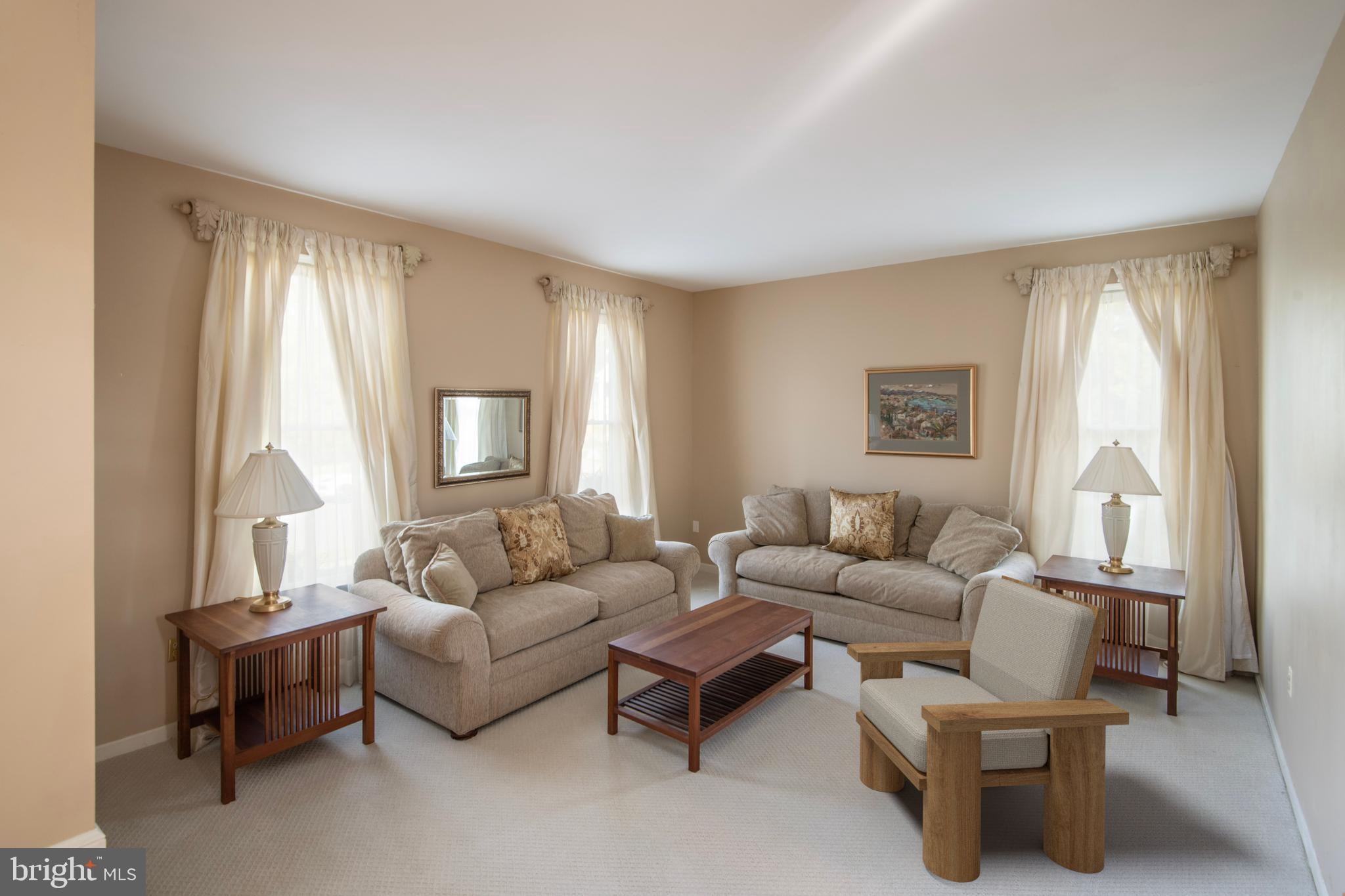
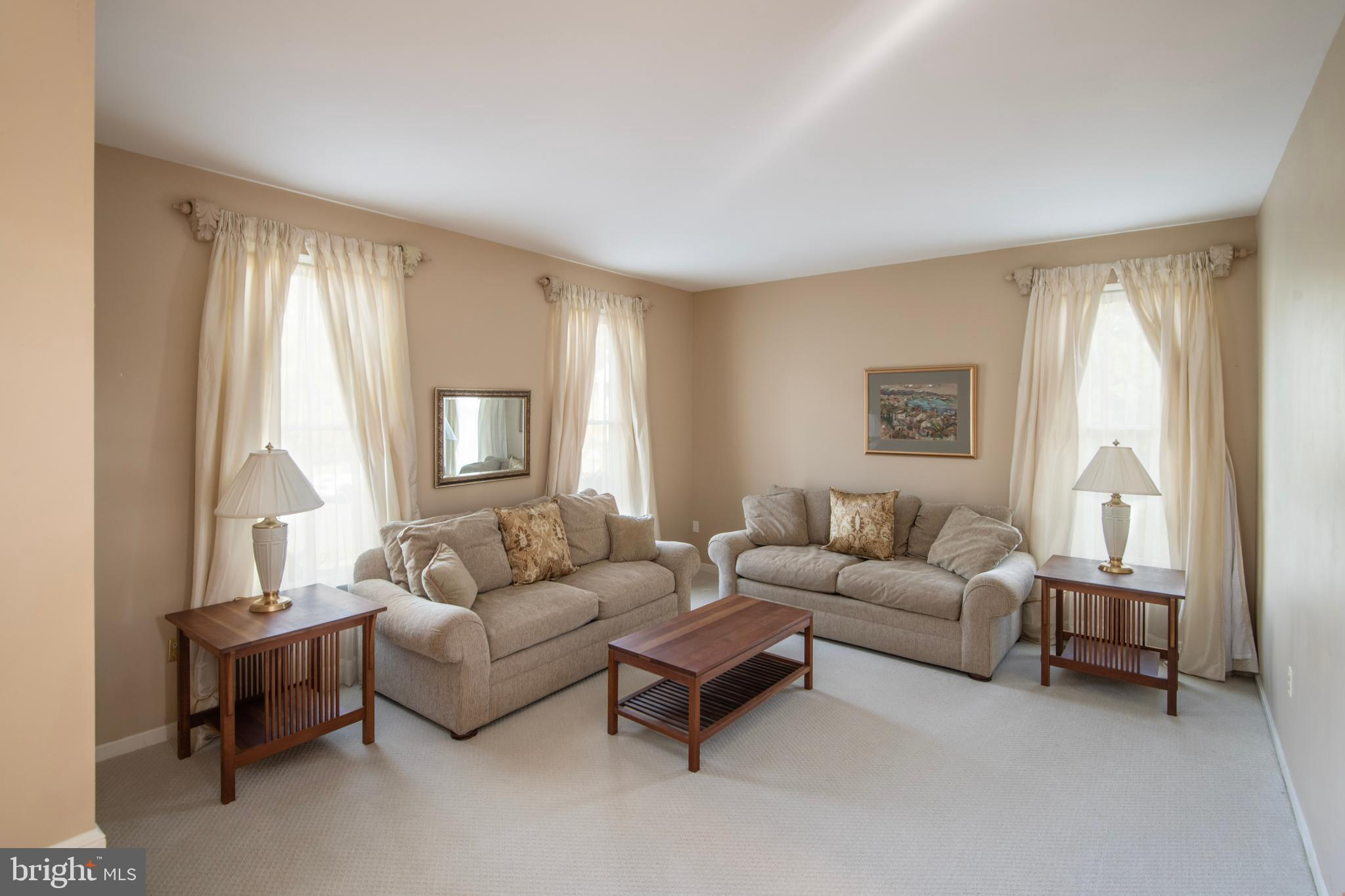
- armchair [847,575,1130,884]
